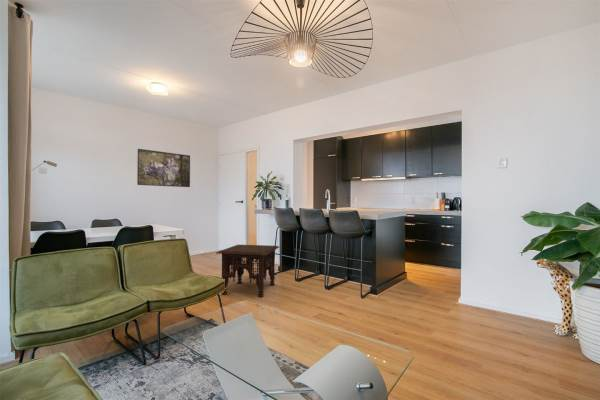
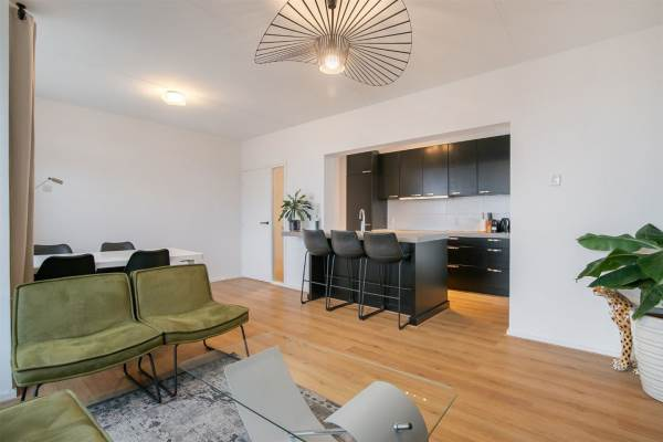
- side table [215,244,280,298]
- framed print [136,148,191,188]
